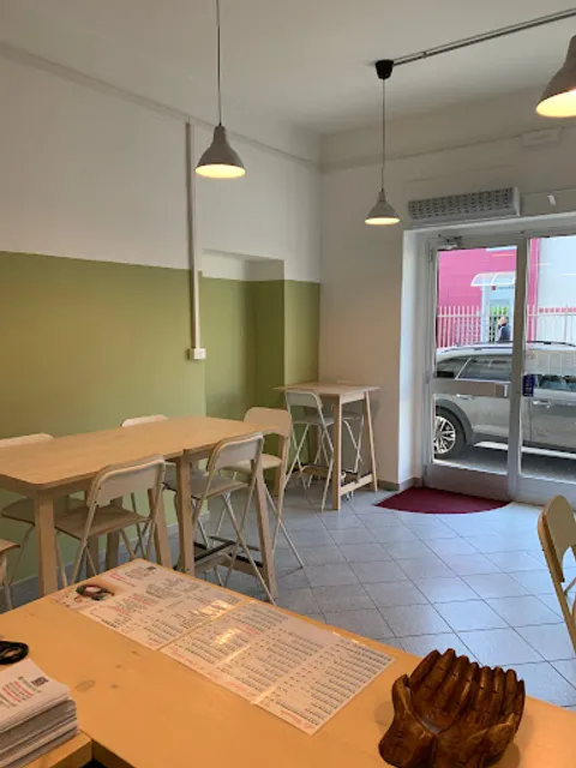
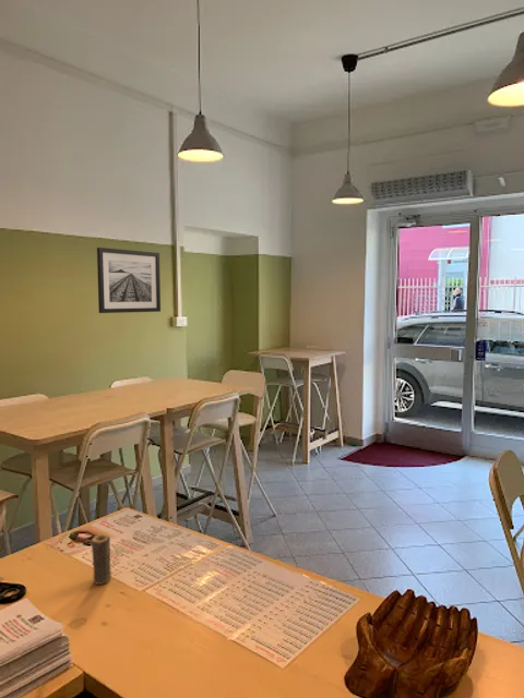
+ wall art [96,246,162,314]
+ candle [91,533,112,586]
